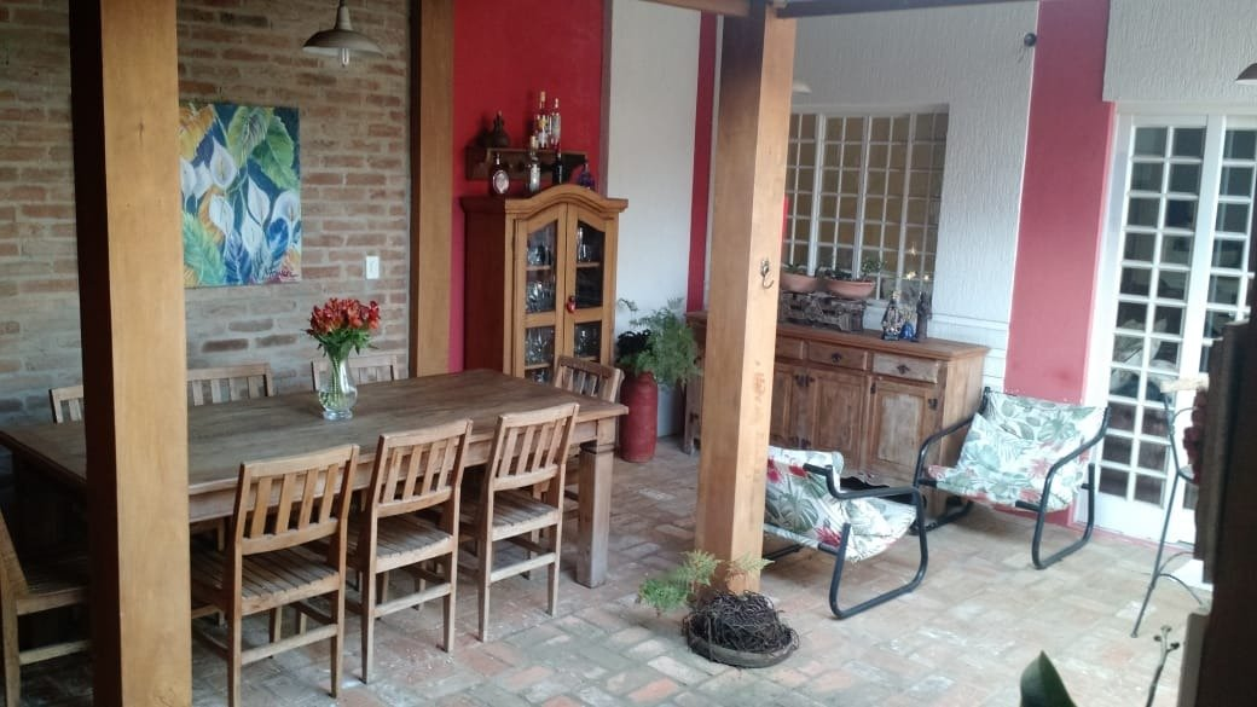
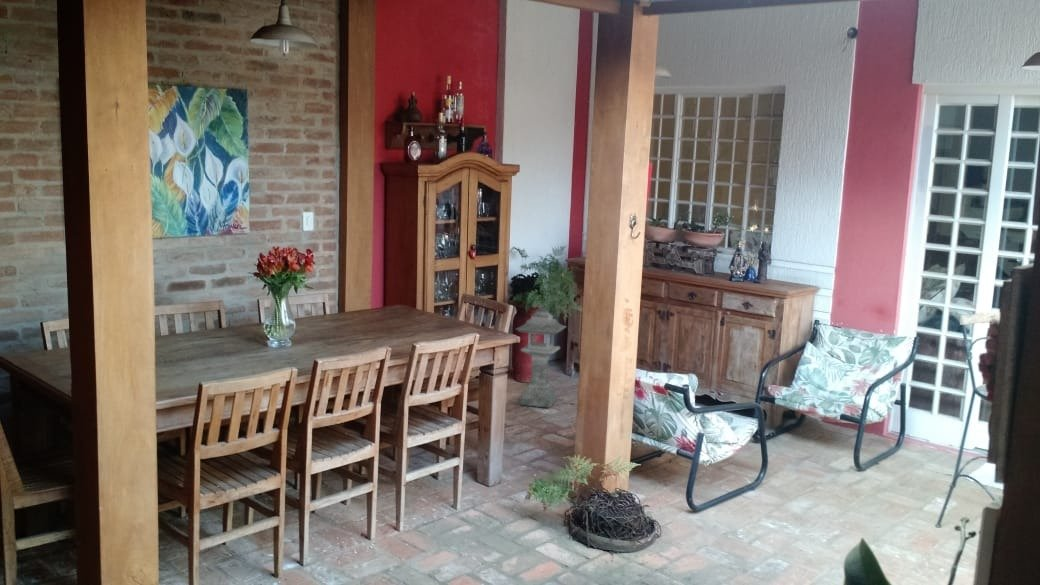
+ lantern [515,307,568,409]
